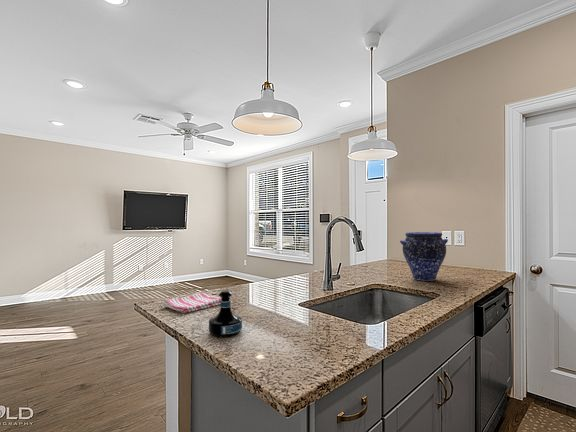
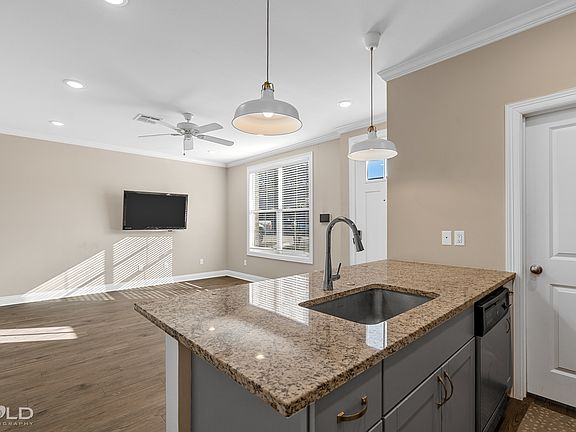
- vase [399,231,449,282]
- tequila bottle [208,289,243,338]
- dish towel [162,292,221,314]
